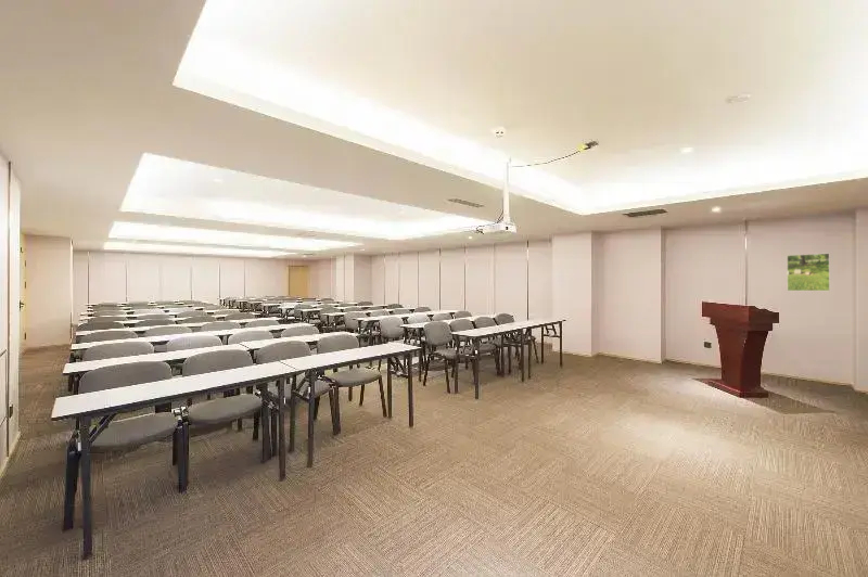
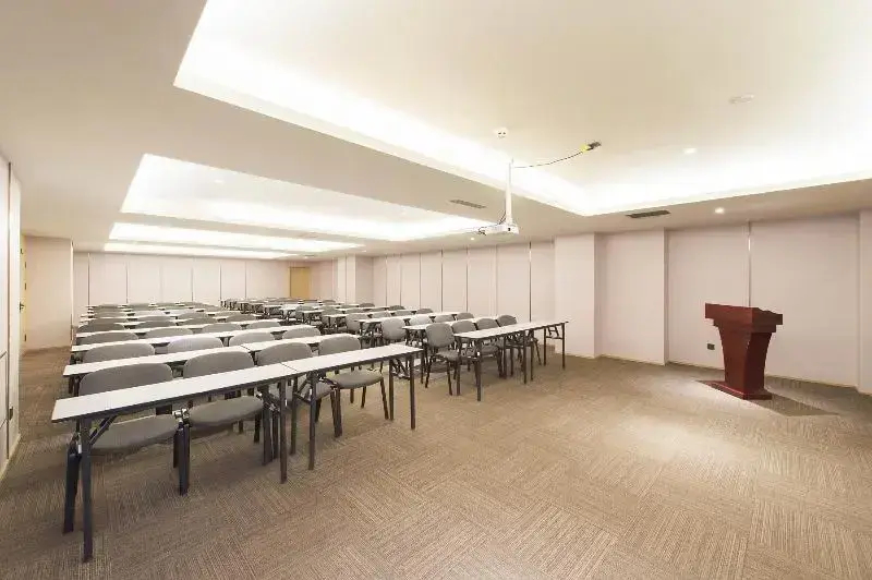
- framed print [786,253,831,292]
